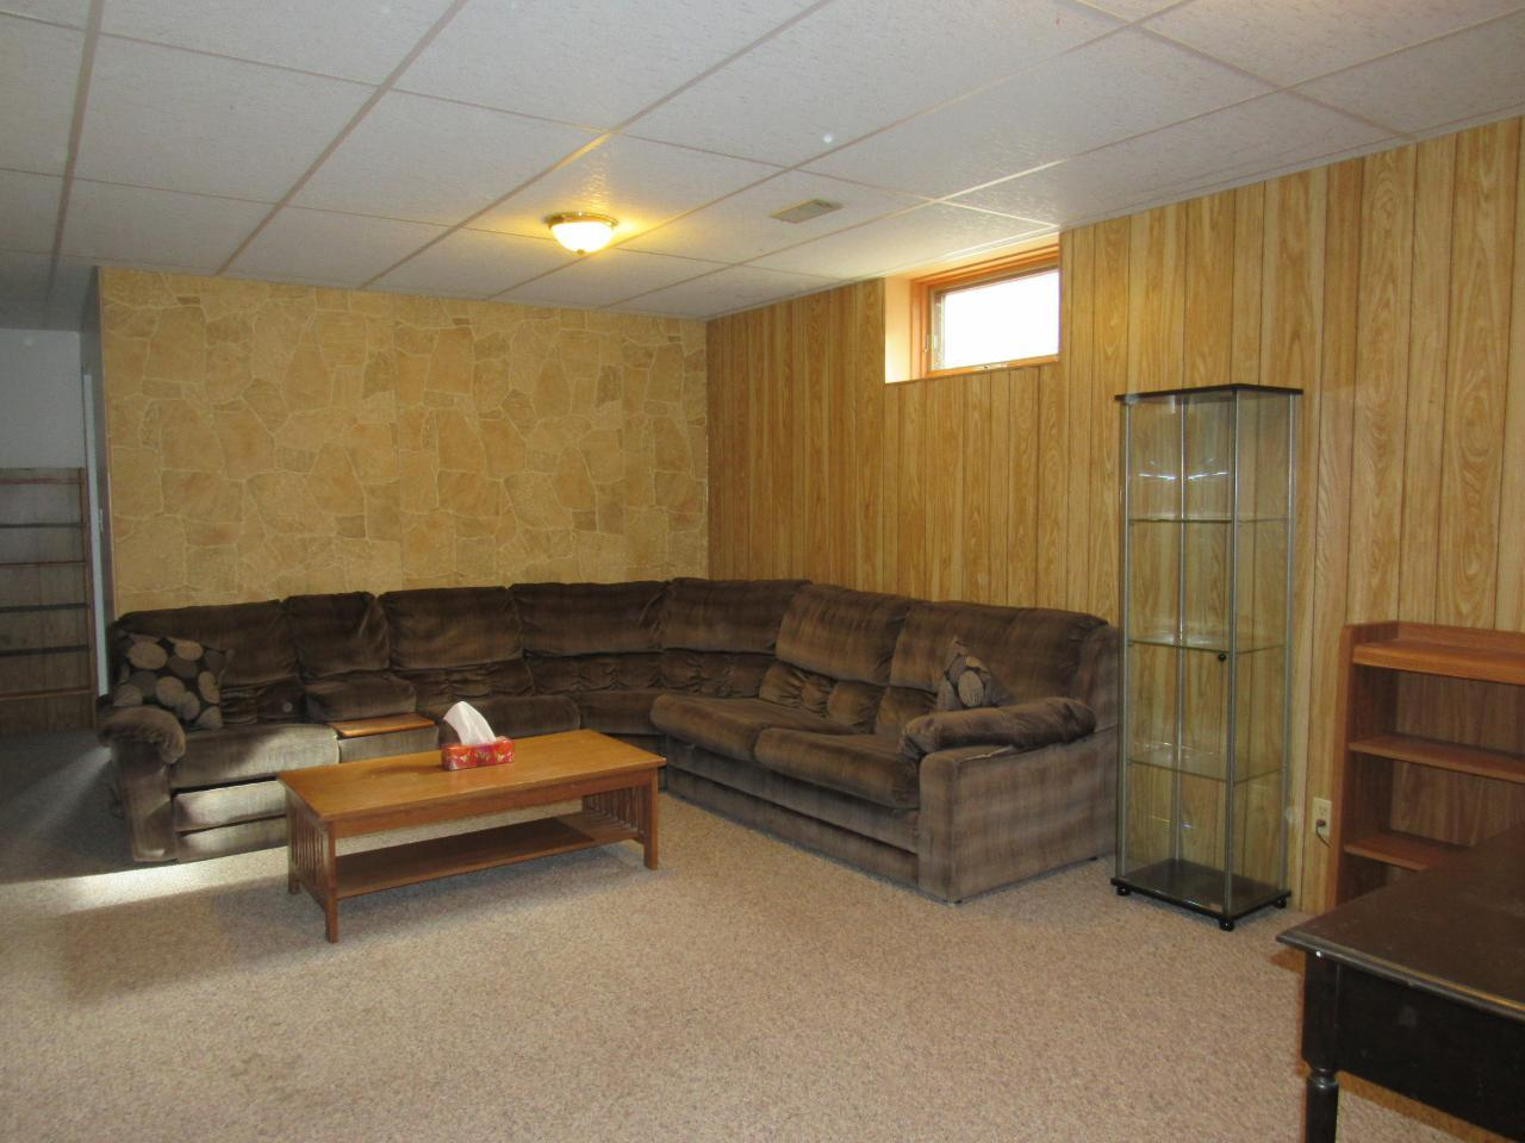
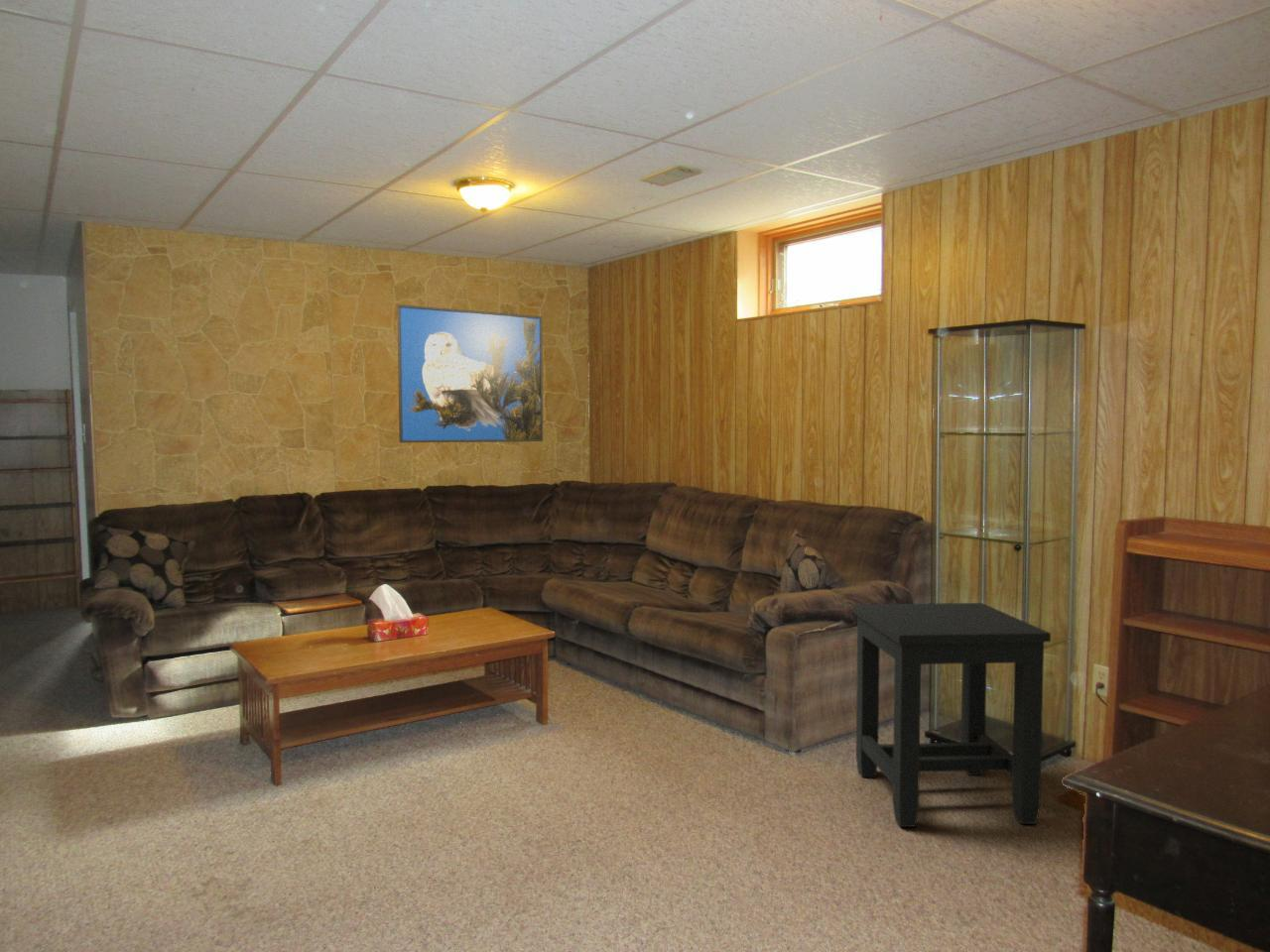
+ side table [852,602,1052,828]
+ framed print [396,303,544,443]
